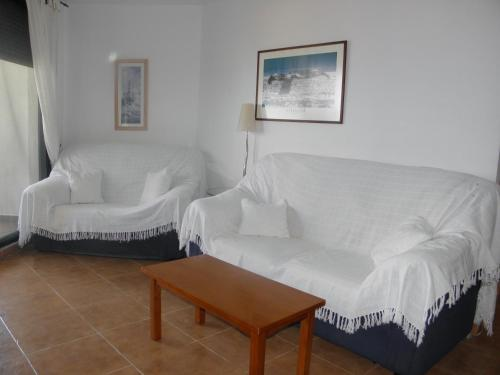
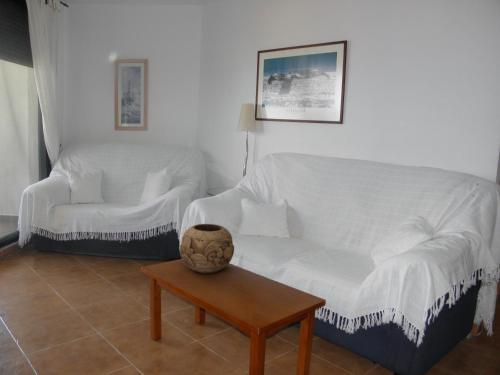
+ decorative bowl [179,223,235,274]
